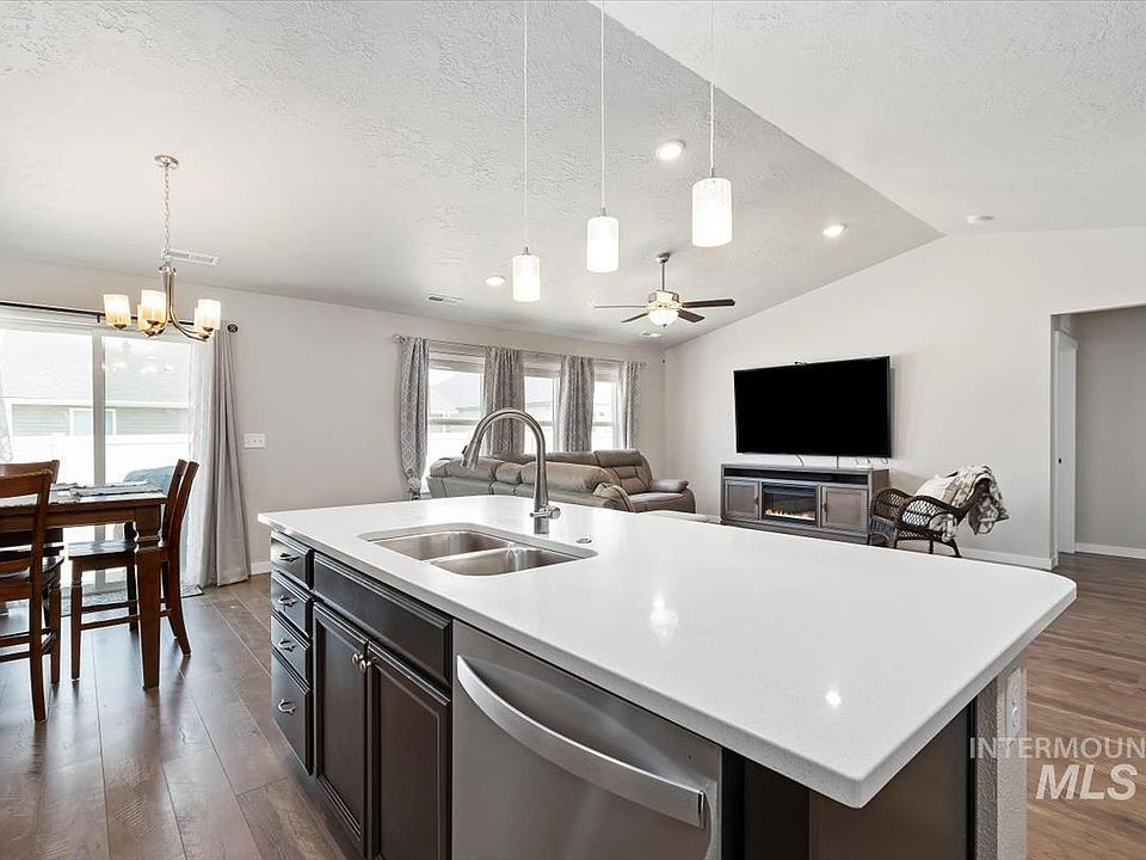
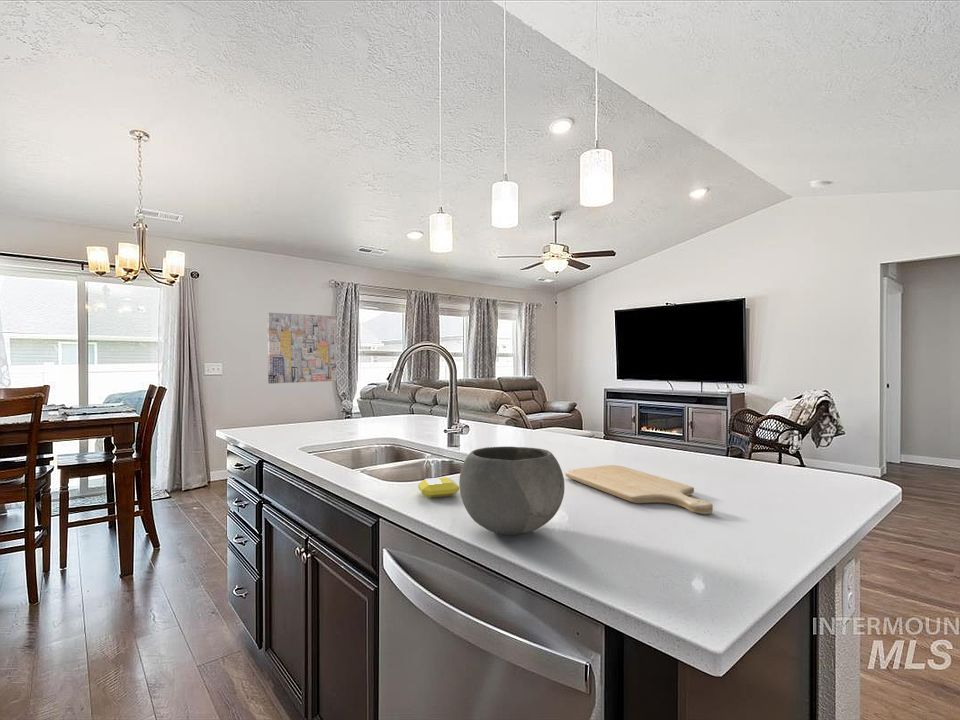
+ wall art [267,312,338,384]
+ bowl [458,446,565,536]
+ chopping board [564,464,714,515]
+ soap bar [417,476,460,499]
